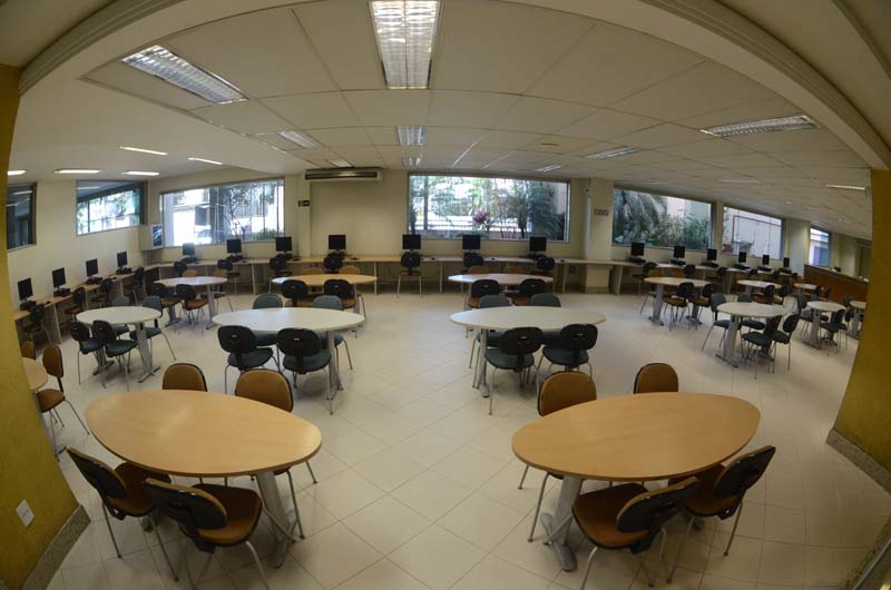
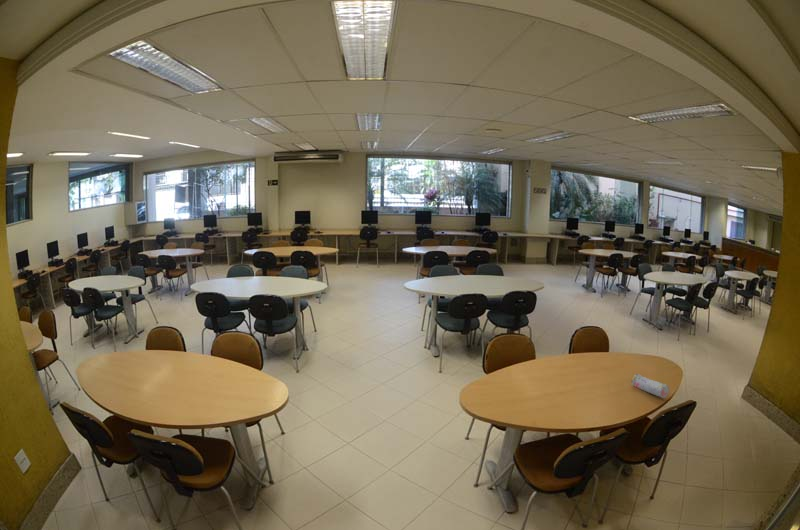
+ pencil case [631,373,670,399]
